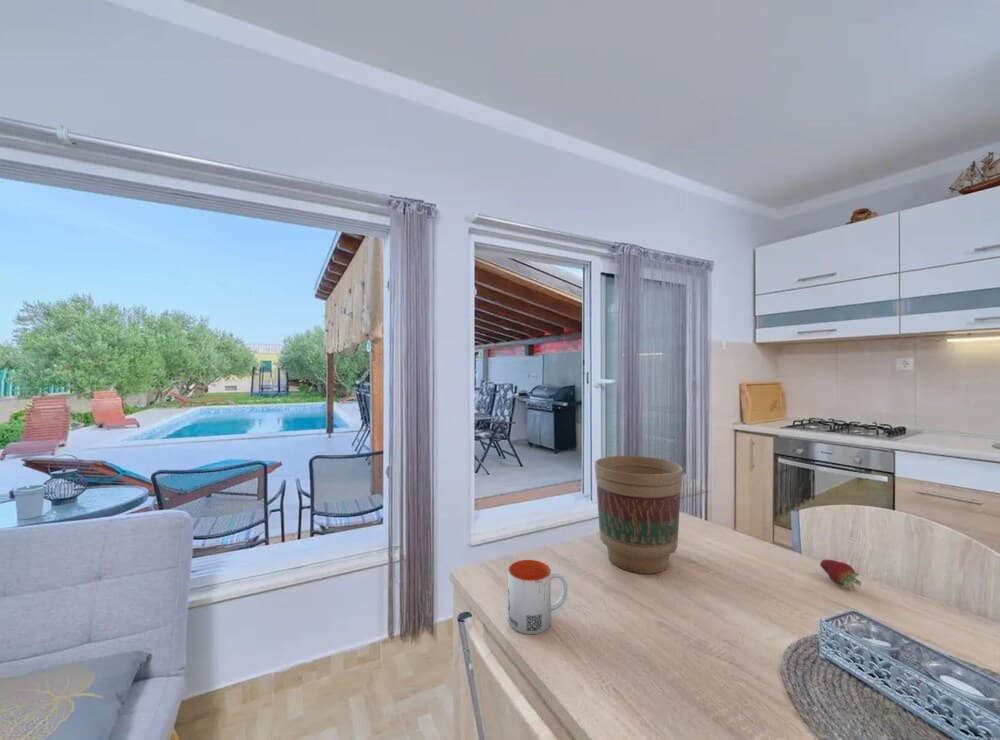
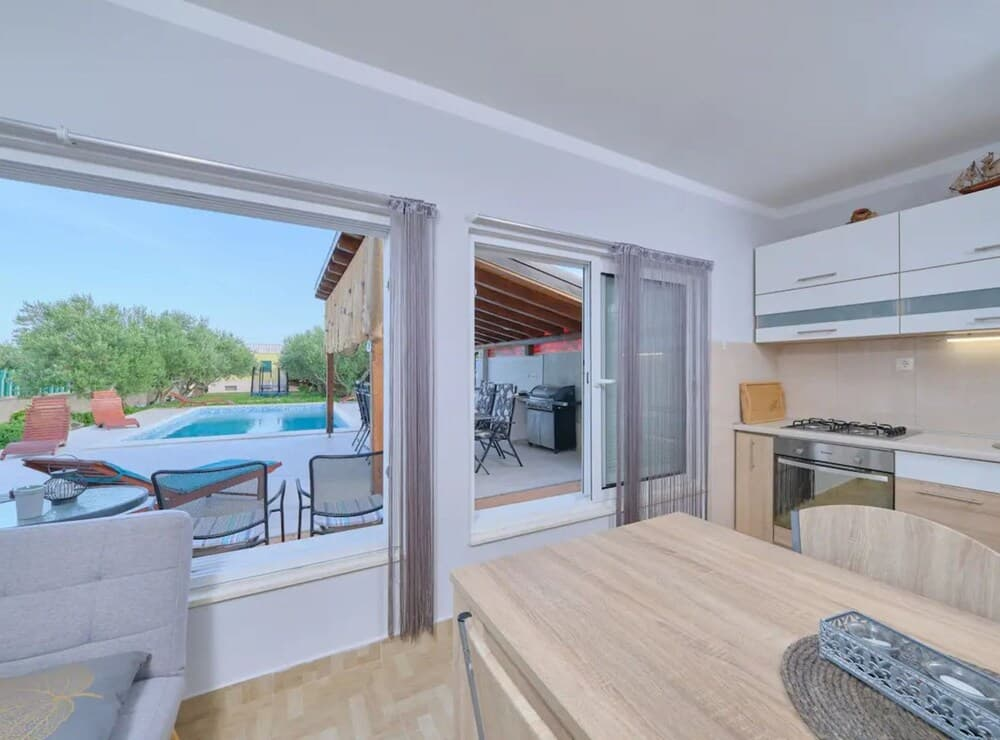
- flower pot [594,455,684,575]
- mug [507,559,568,635]
- fruit [819,558,863,592]
